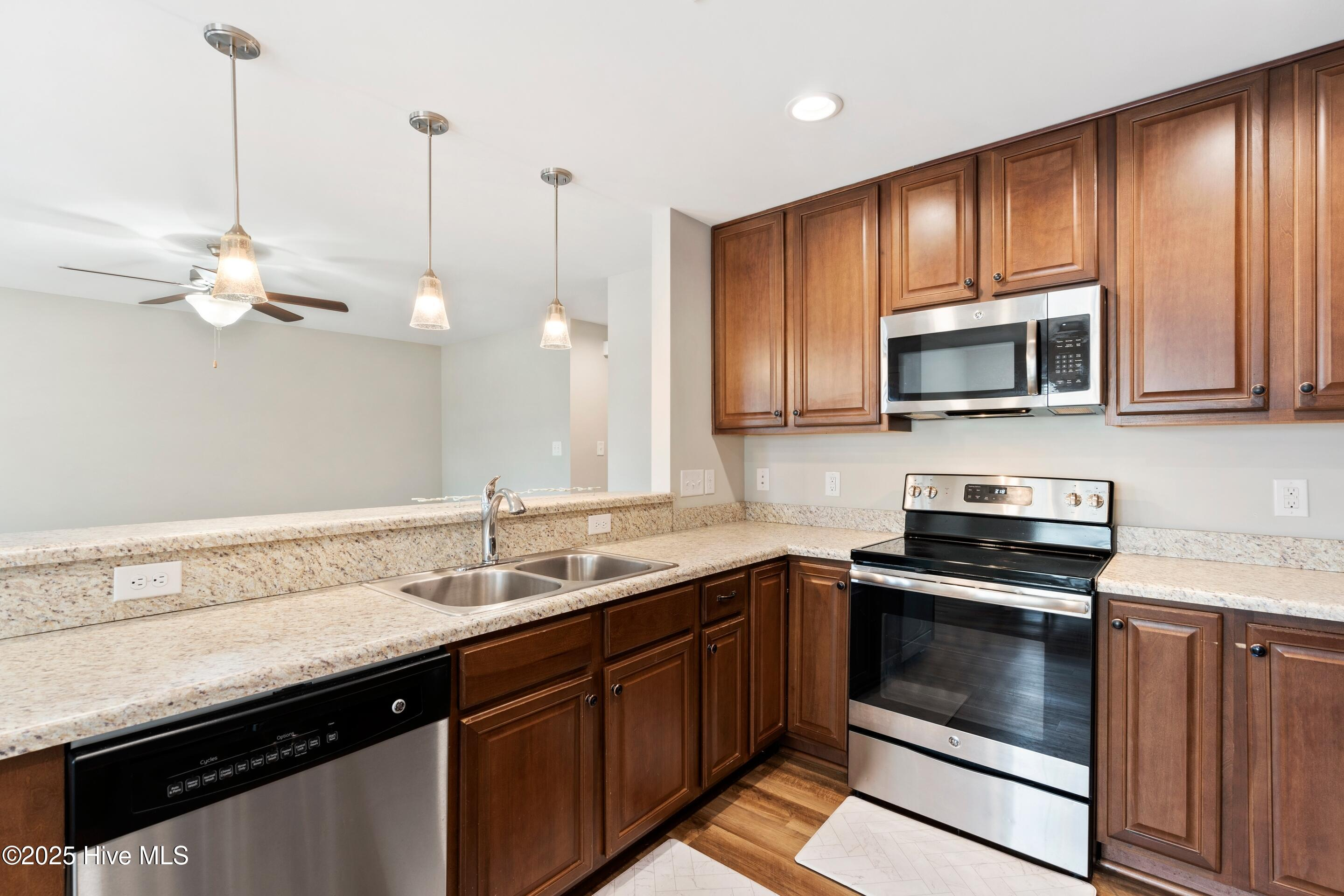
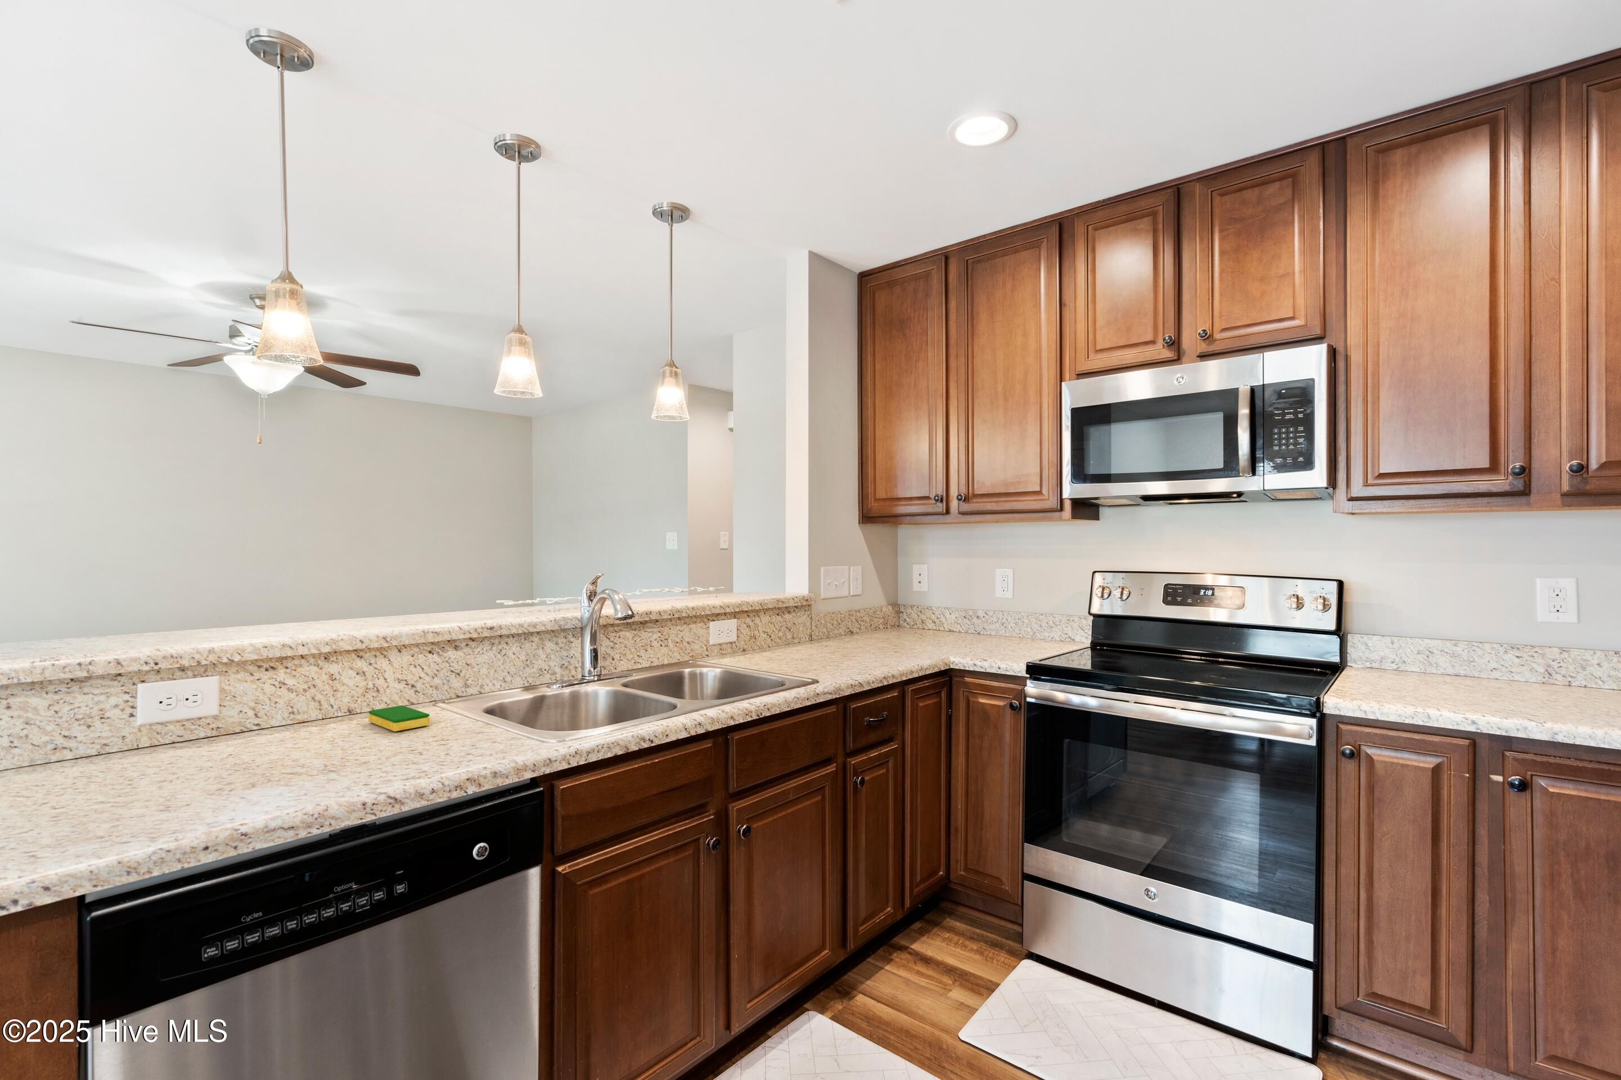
+ dish sponge [368,705,431,733]
